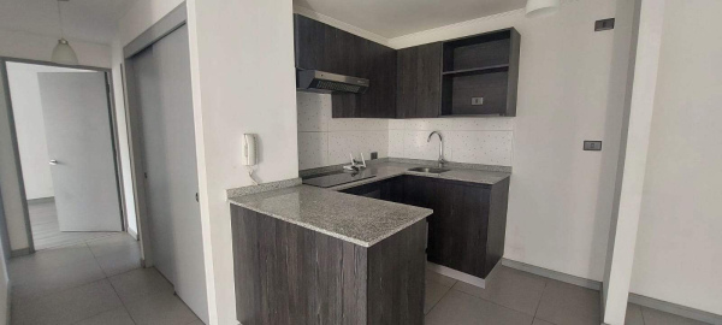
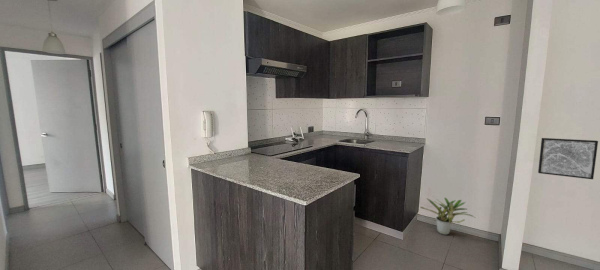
+ wall art [537,137,599,180]
+ potted plant [419,197,475,236]
